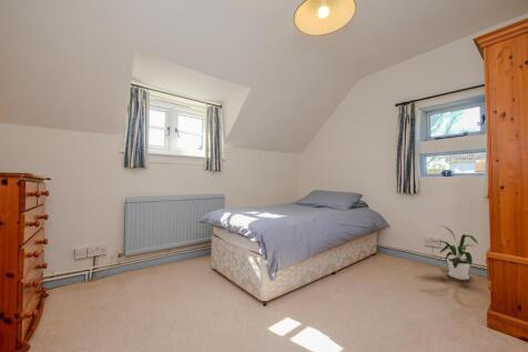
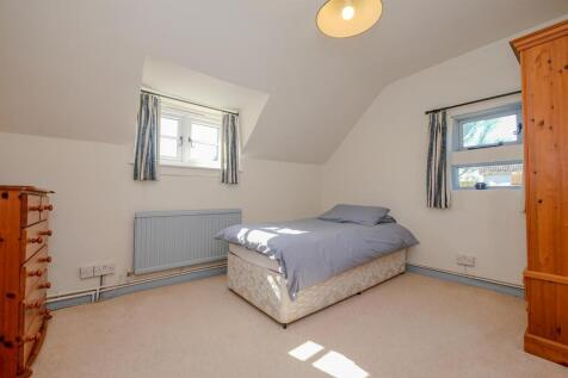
- house plant [426,224,479,281]
